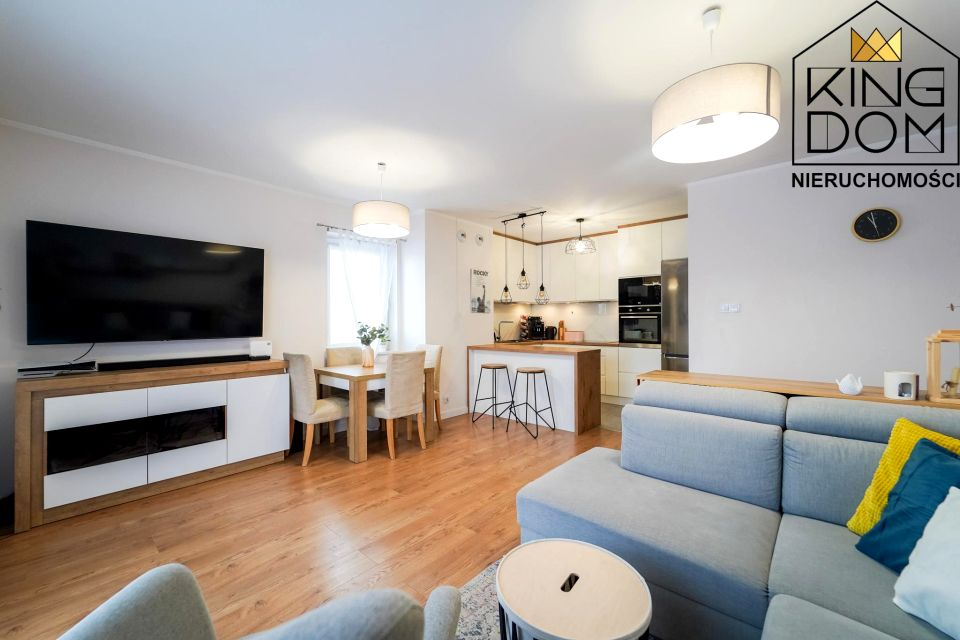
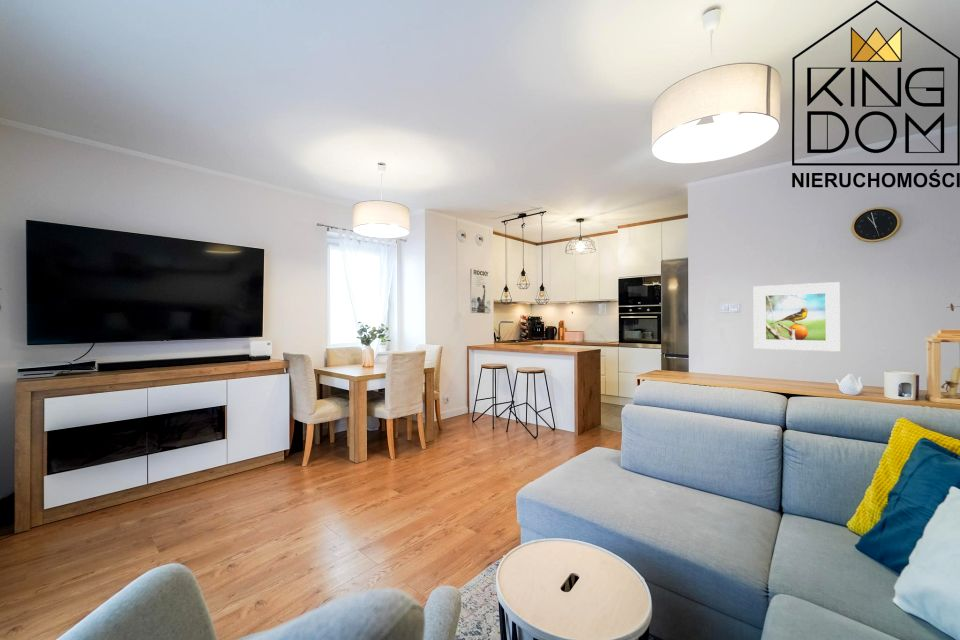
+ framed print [753,281,841,353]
